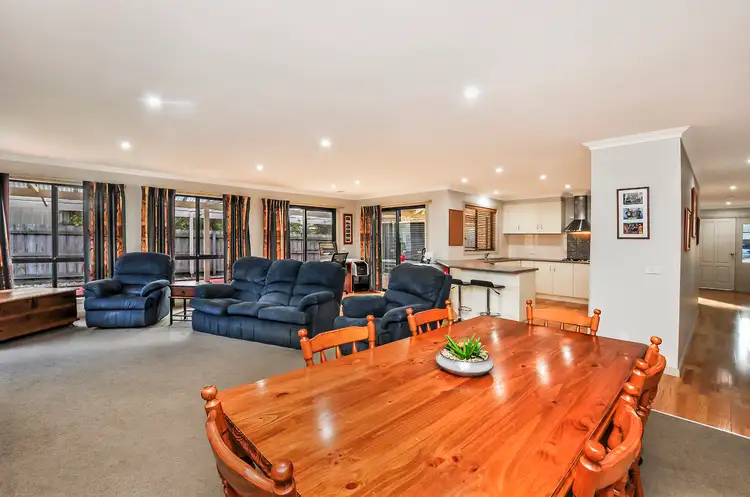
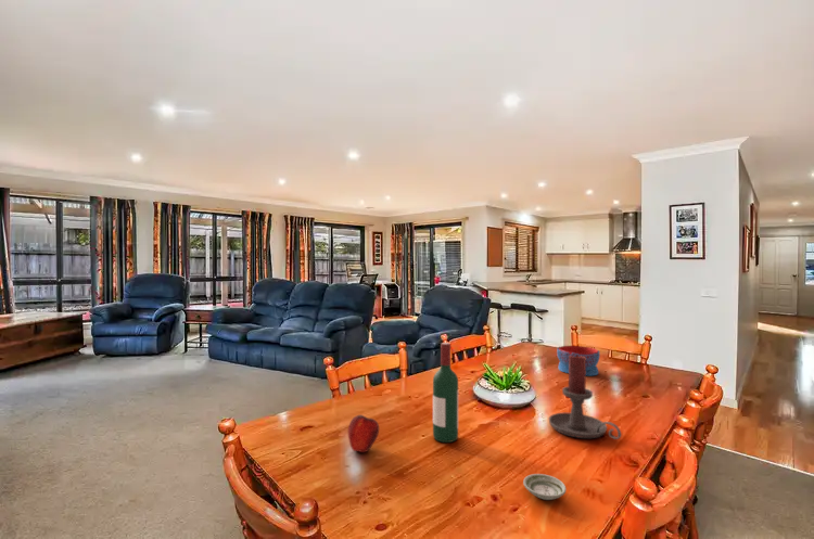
+ candle holder [548,356,622,440]
+ apple [347,414,380,453]
+ wine bottle [432,342,459,444]
+ saucer [522,473,568,501]
+ bowl [556,345,601,376]
